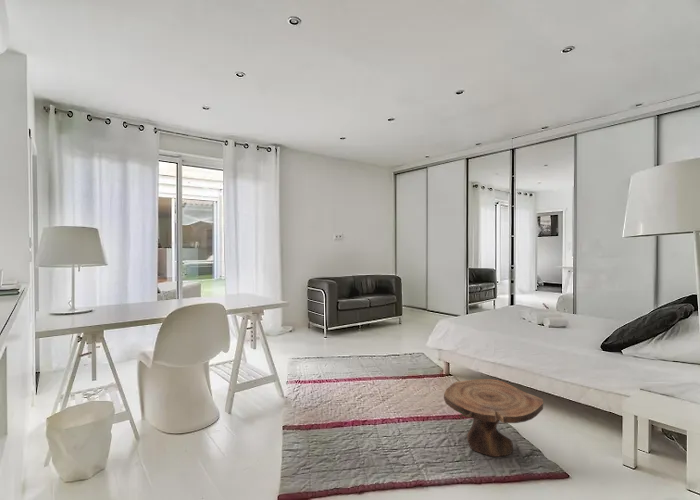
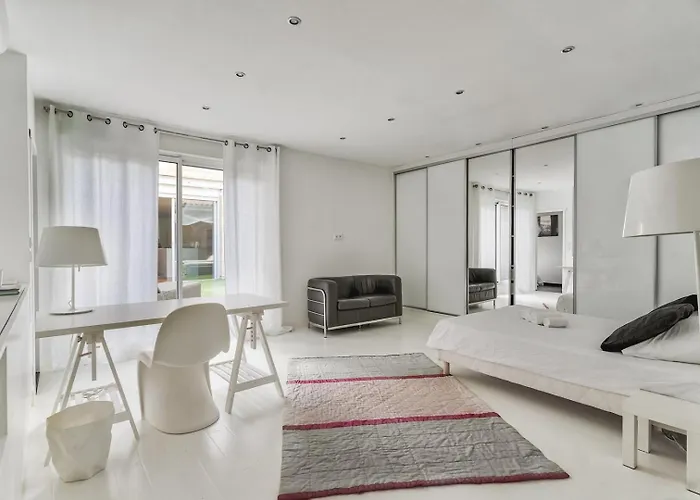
- side table [443,378,544,458]
